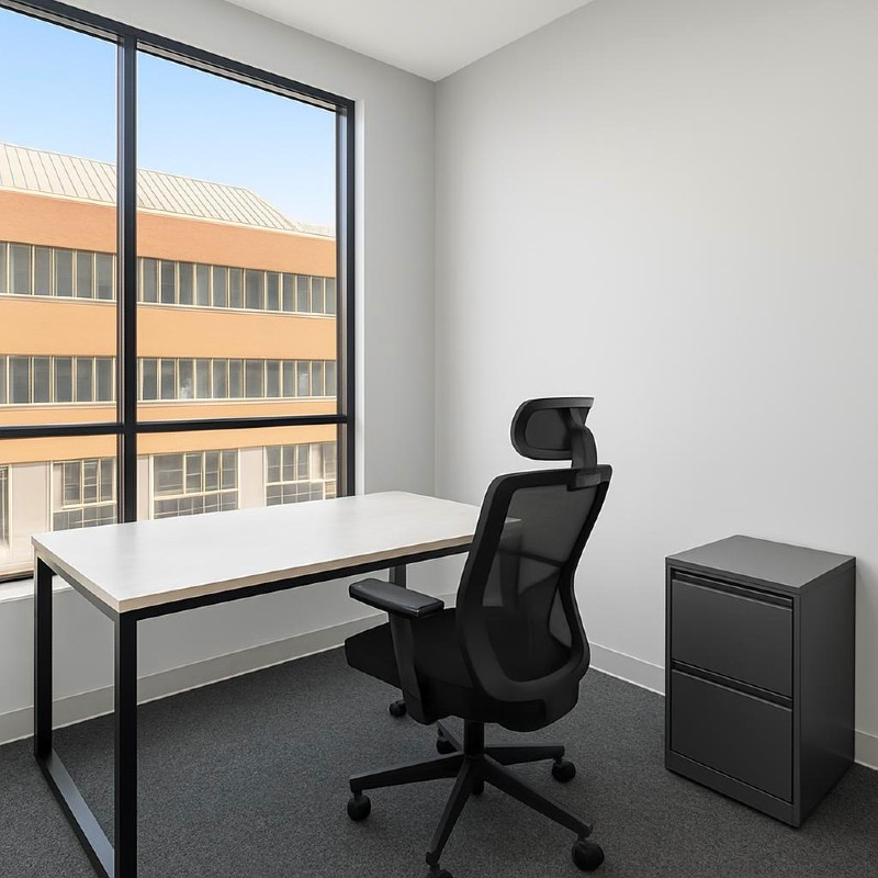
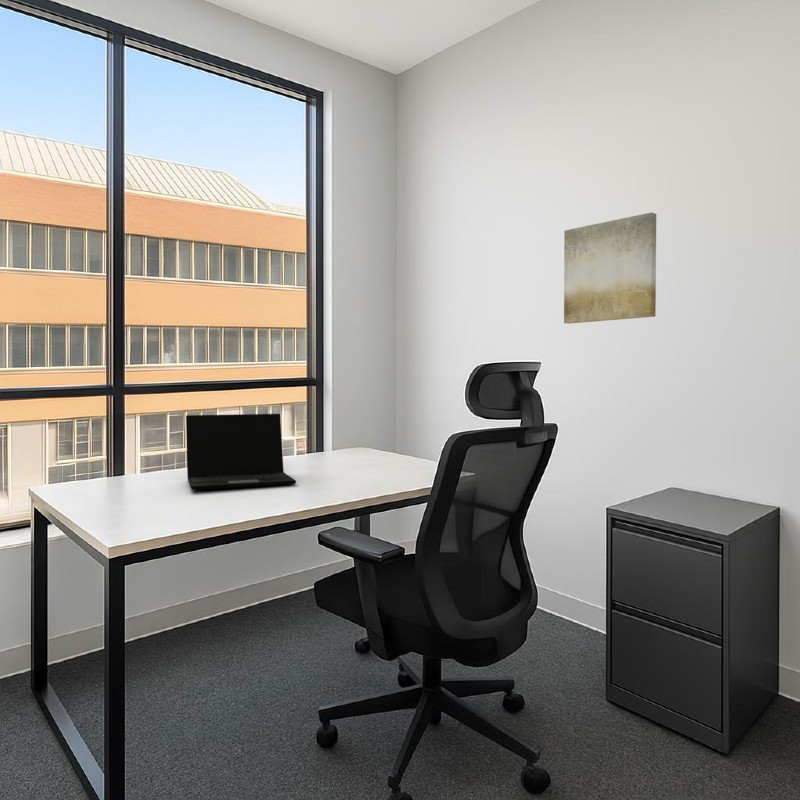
+ wall art [563,211,657,325]
+ laptop [185,413,297,491]
